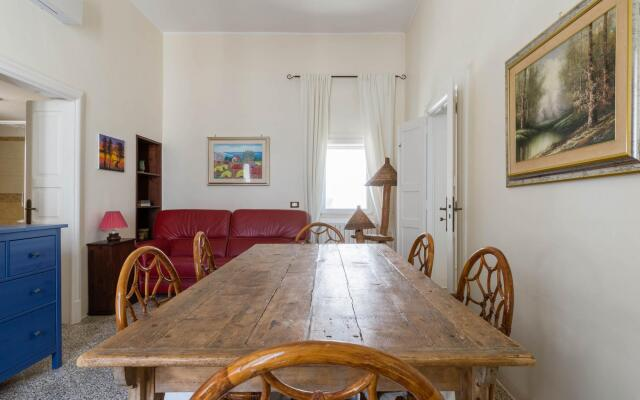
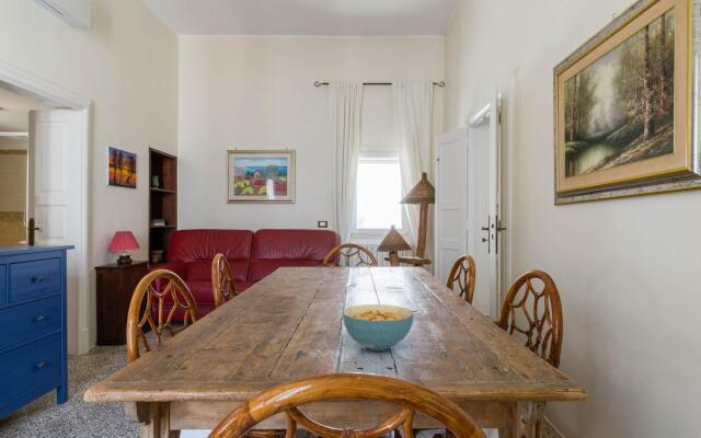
+ cereal bowl [342,303,415,351]
